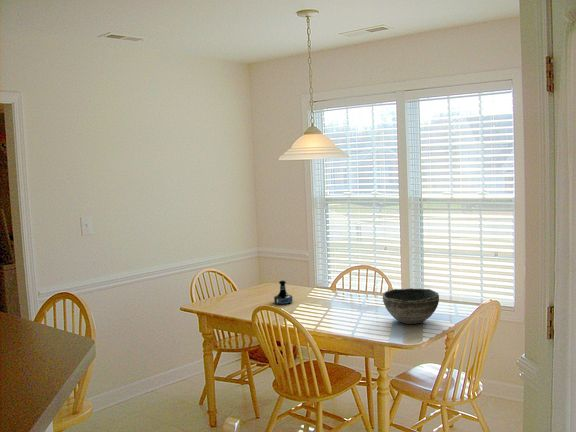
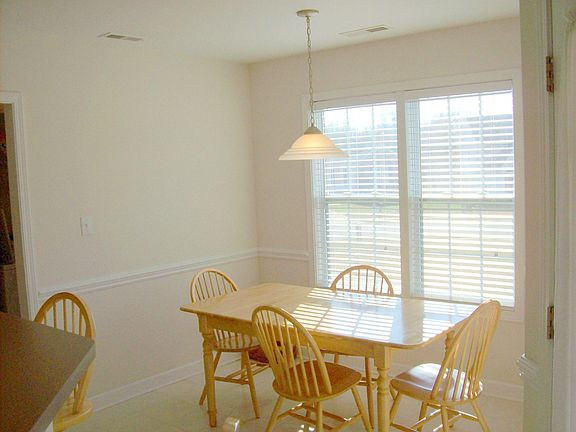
- tequila bottle [273,279,294,306]
- bowl [382,287,440,325]
